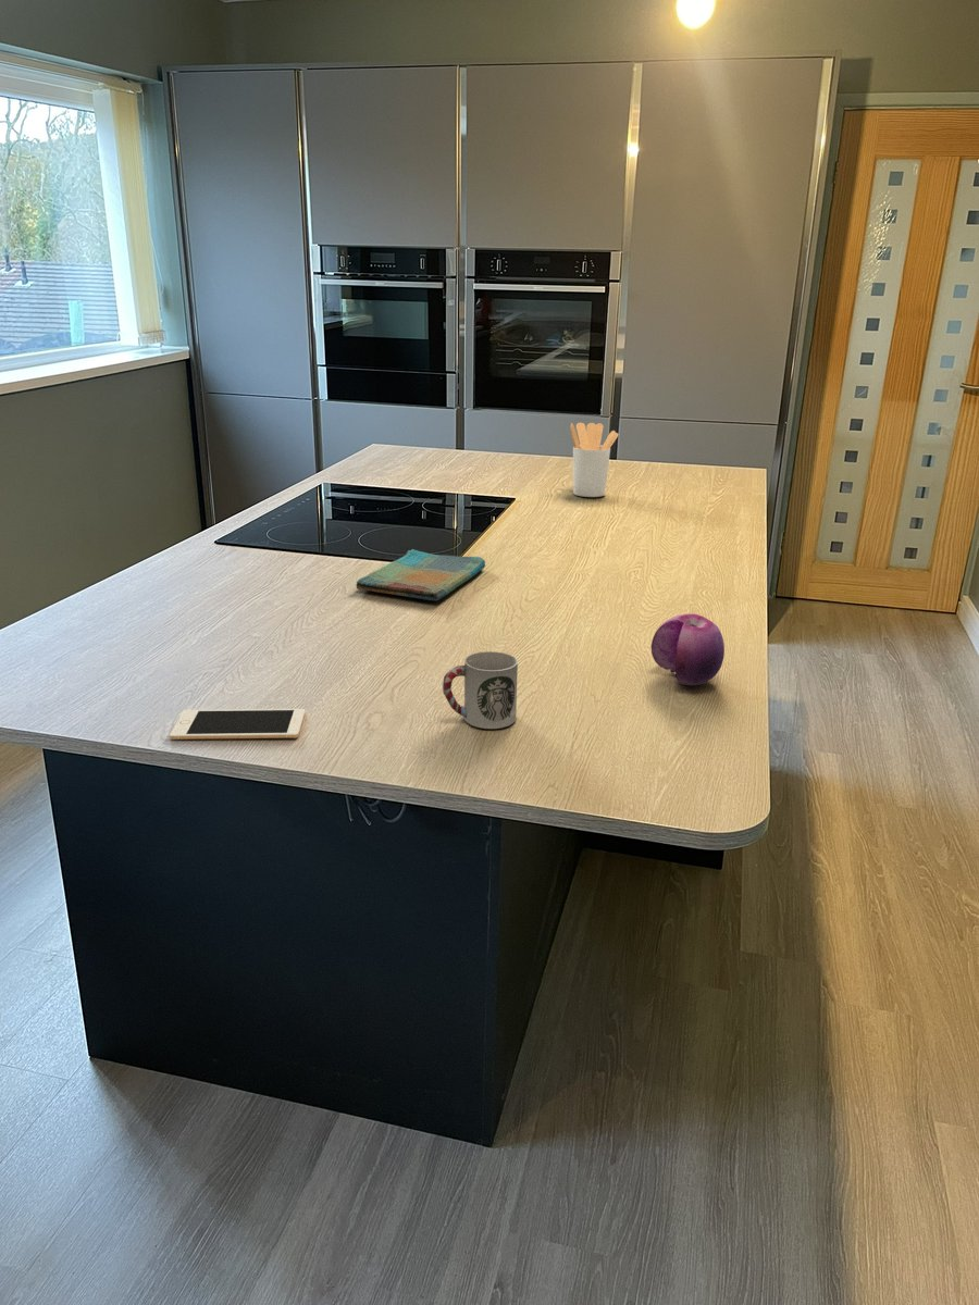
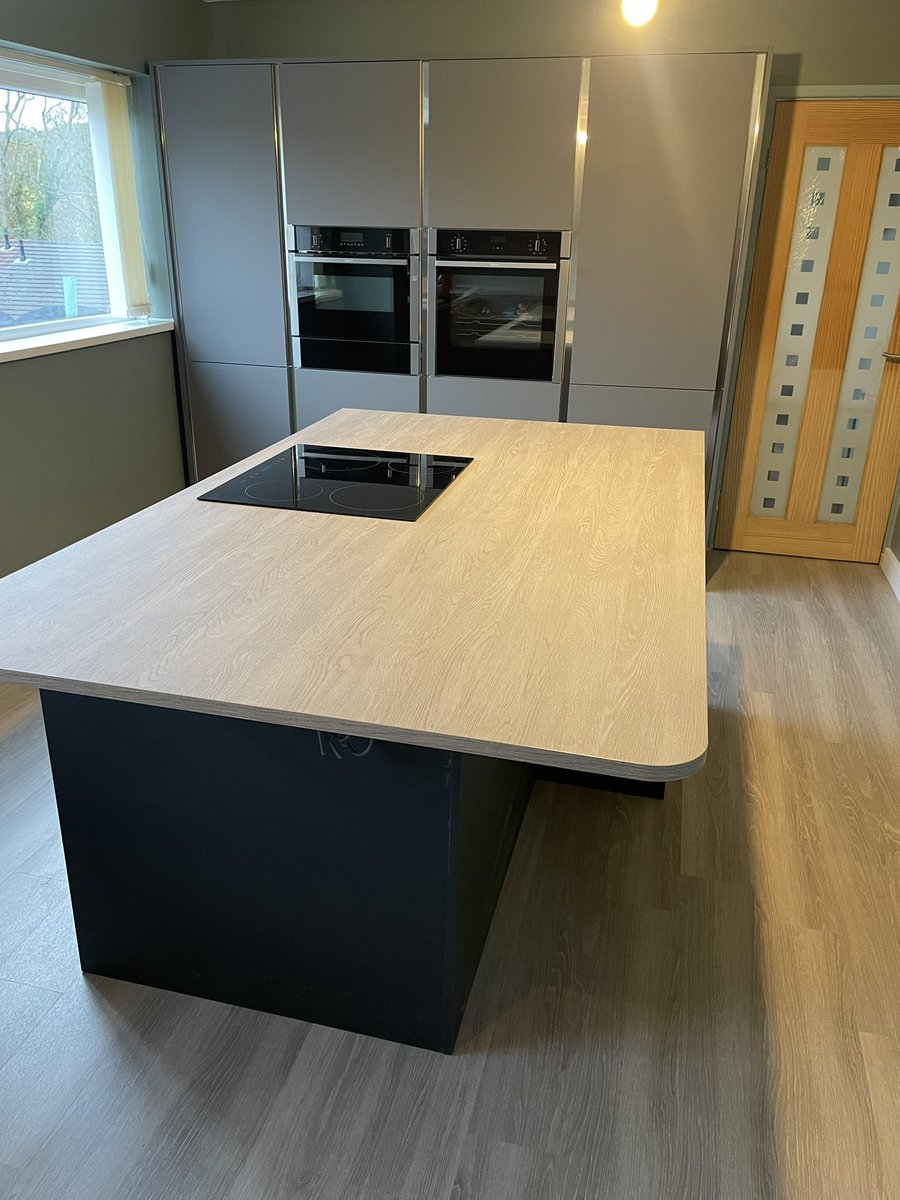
- dish towel [356,548,486,602]
- cell phone [169,708,306,741]
- cup [442,650,519,730]
- fruit [650,612,726,686]
- utensil holder [569,422,619,498]
